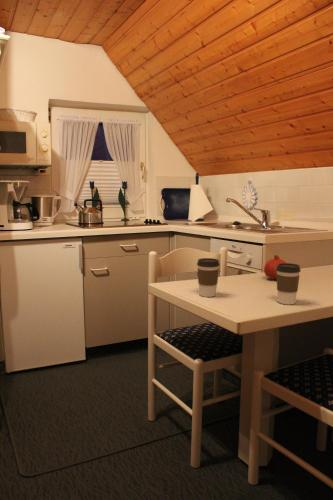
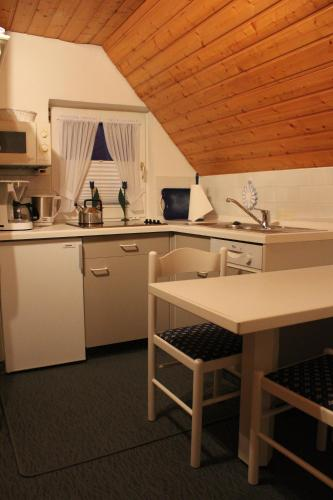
- fruit [263,254,287,281]
- coffee cup [196,257,221,298]
- coffee cup [276,262,301,305]
